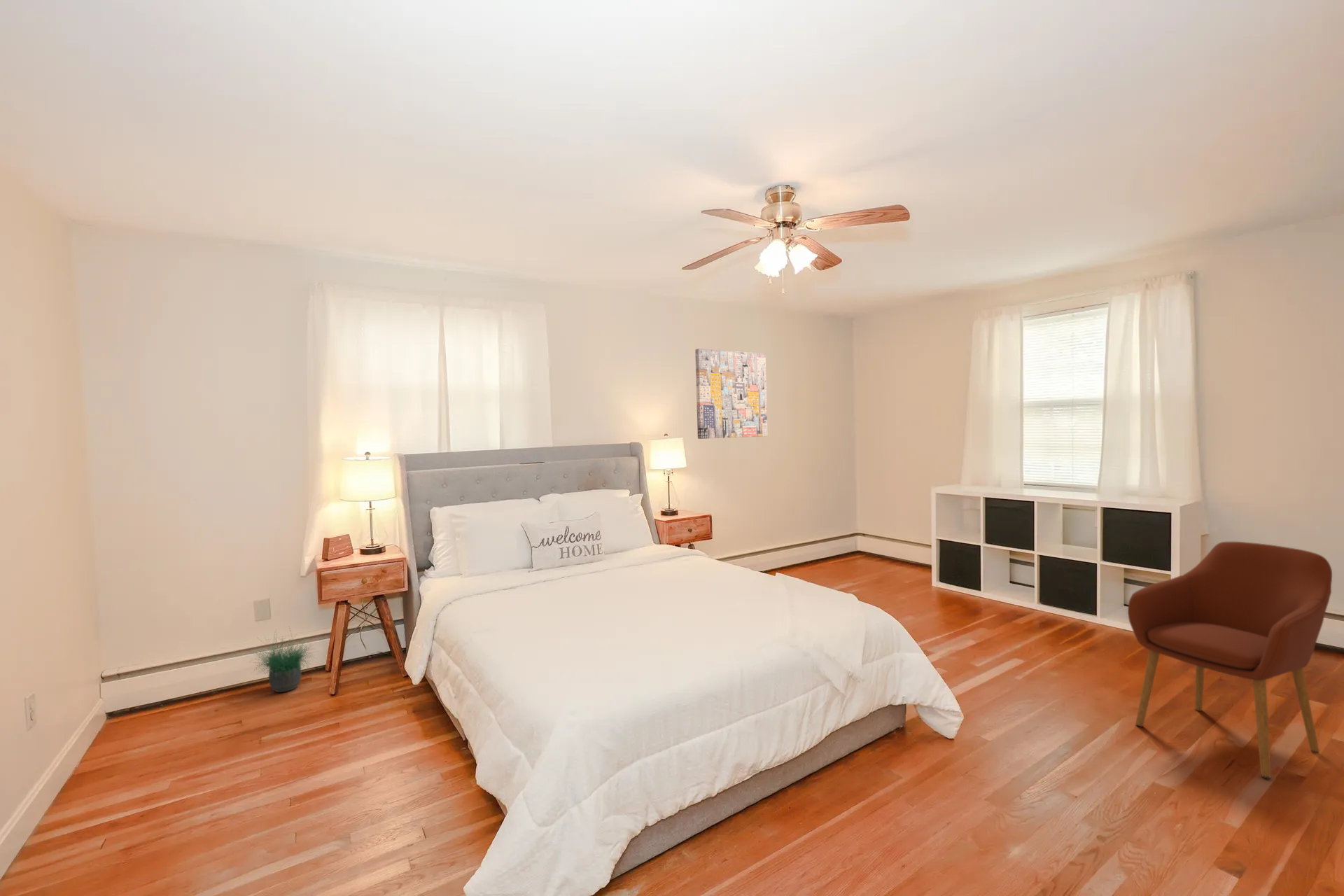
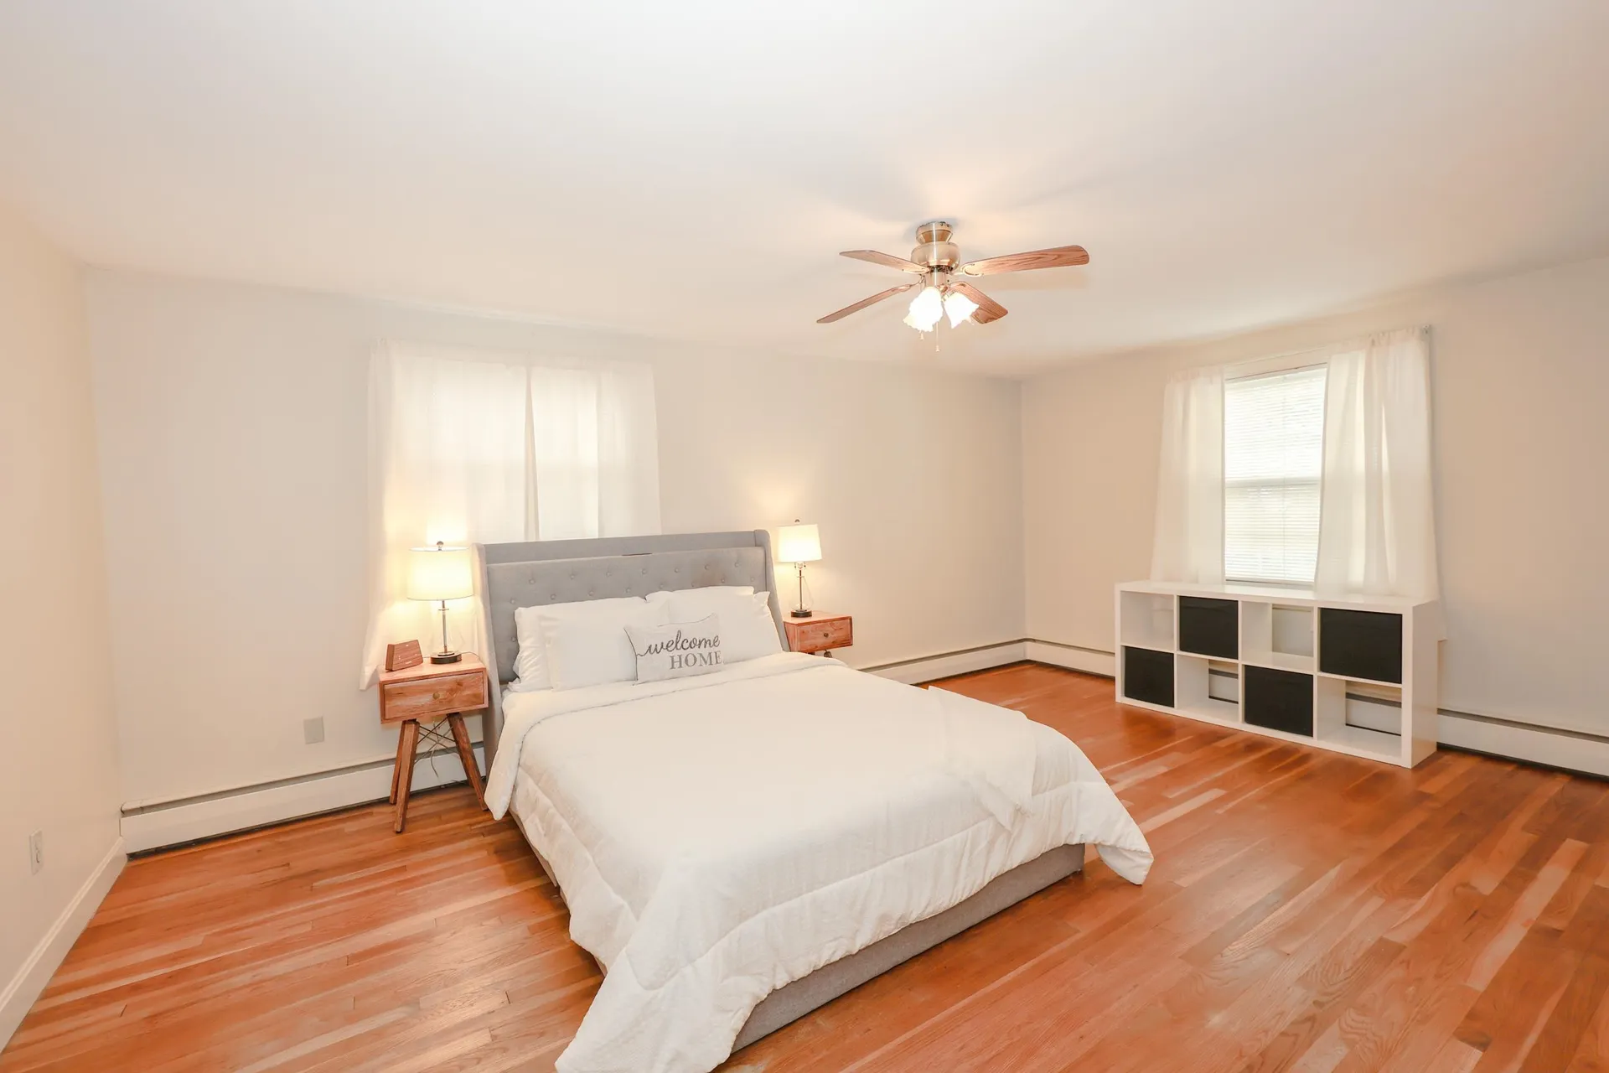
- potted plant [248,626,318,693]
- armchair [1127,541,1333,780]
- wall art [694,348,769,440]
